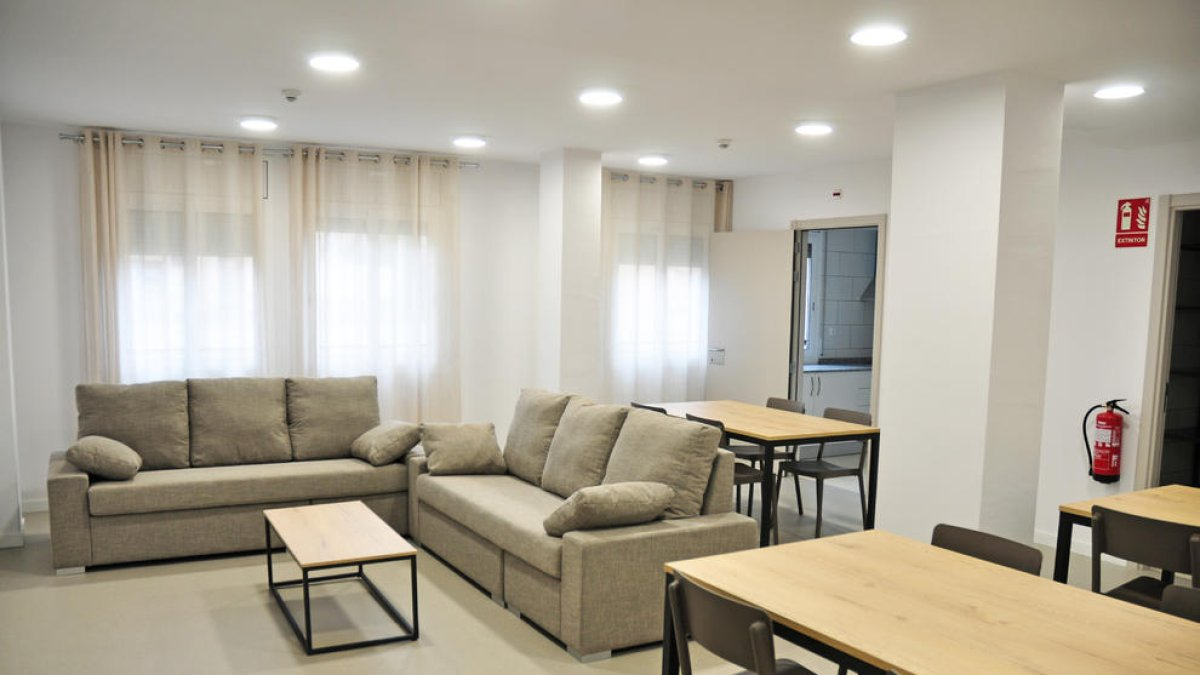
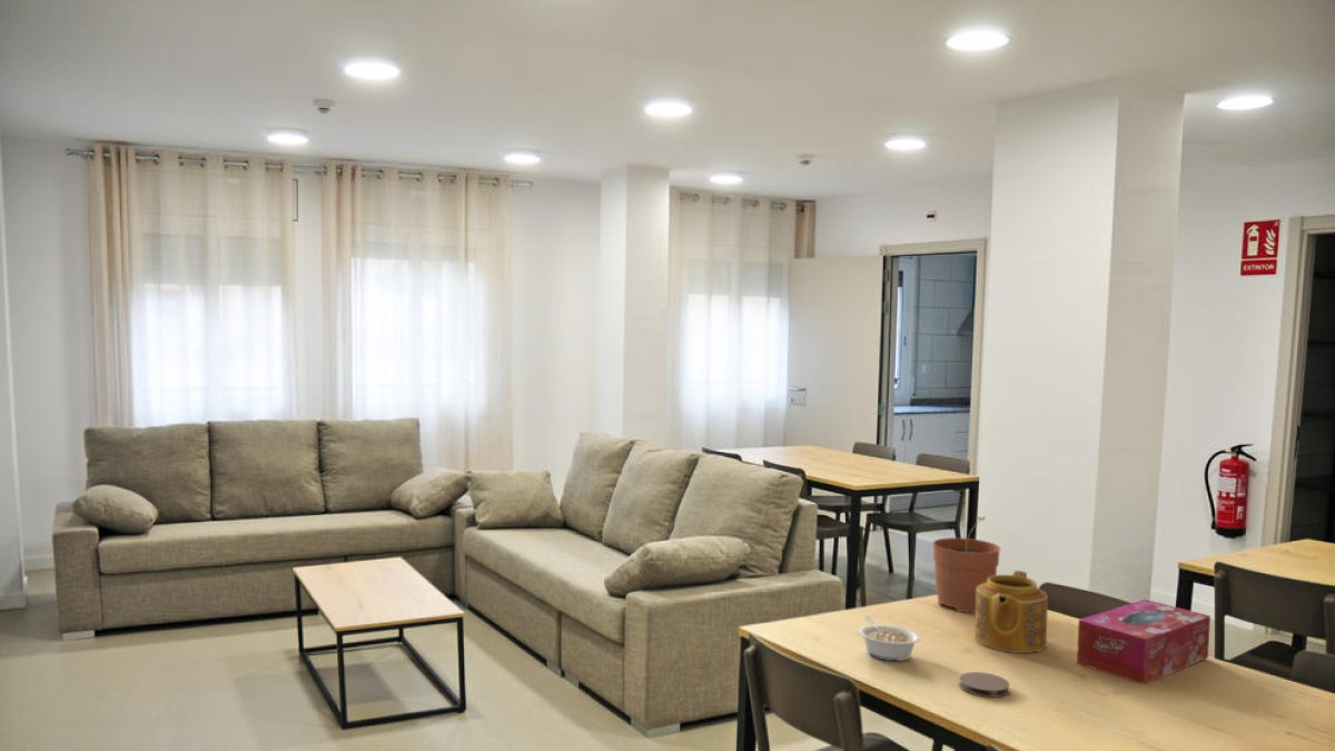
+ teapot [973,570,1049,654]
+ legume [858,615,921,662]
+ tissue box [1076,599,1212,685]
+ coaster [958,671,1010,699]
+ plant pot [931,515,1001,614]
